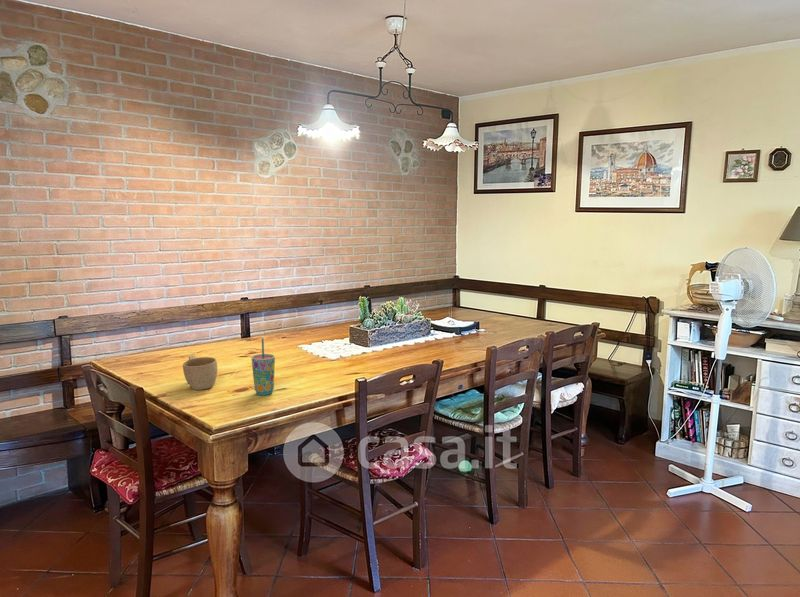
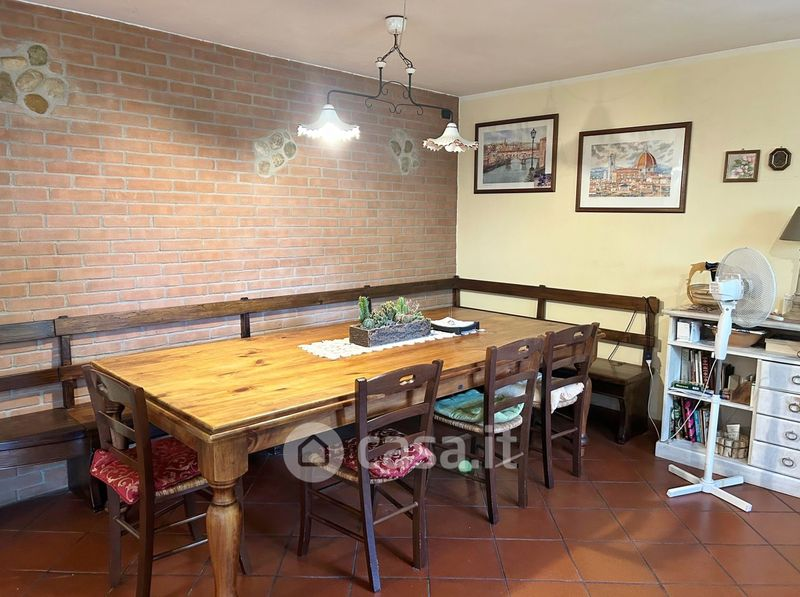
- cup [182,354,219,391]
- cup [251,338,276,396]
